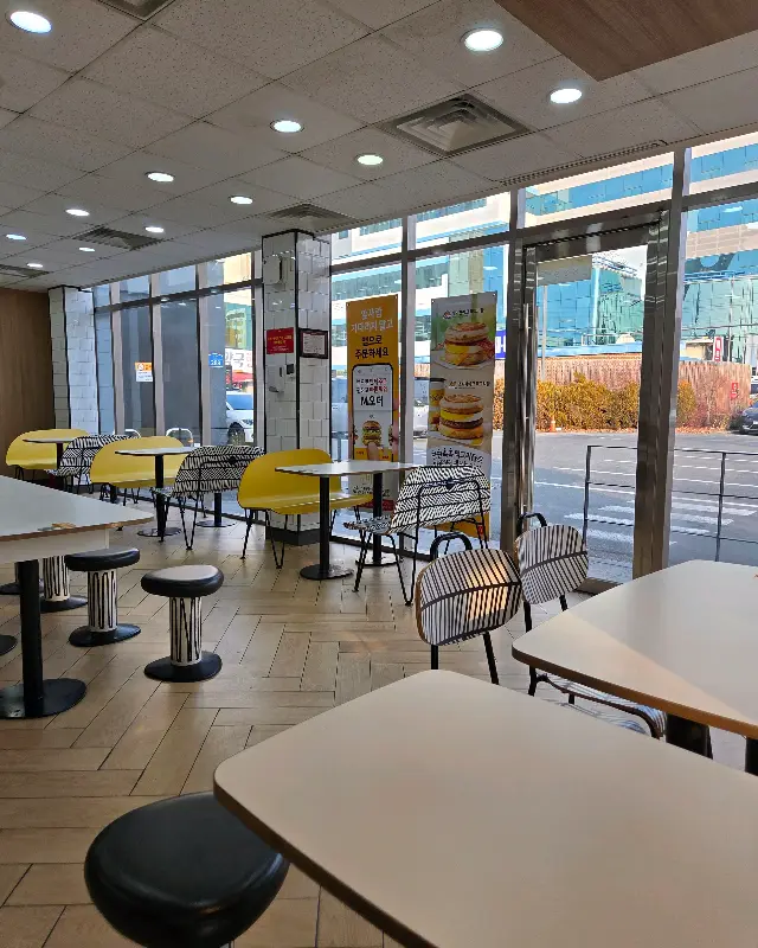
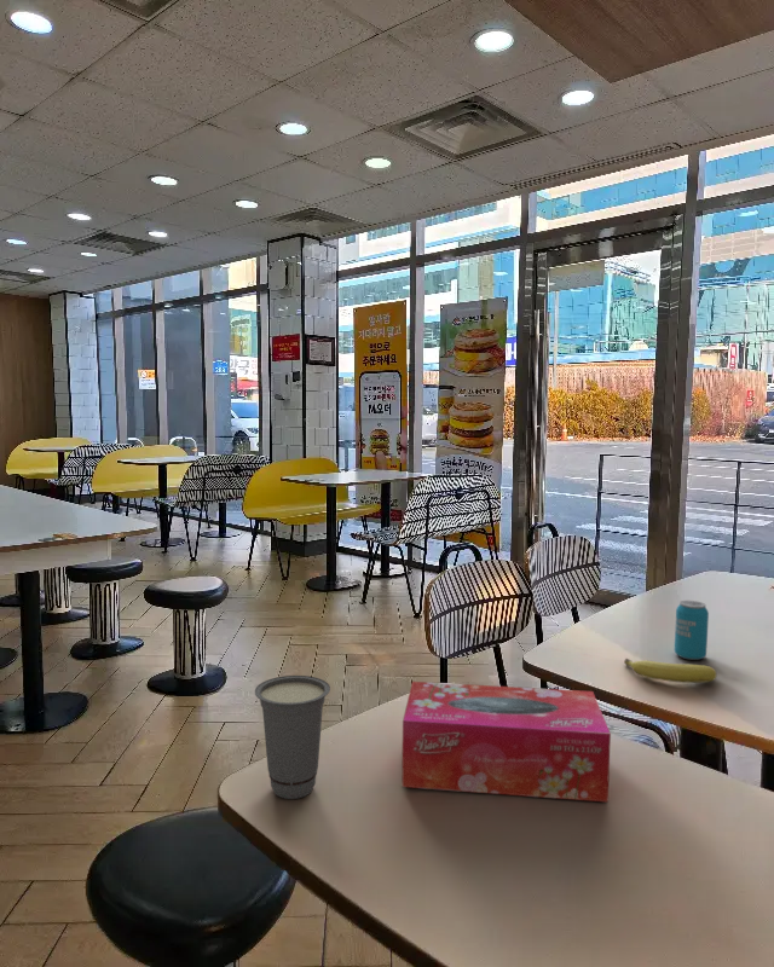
+ tissue box [402,681,612,804]
+ beverage can [674,600,710,661]
+ fruit [623,658,717,684]
+ cup [254,674,331,800]
